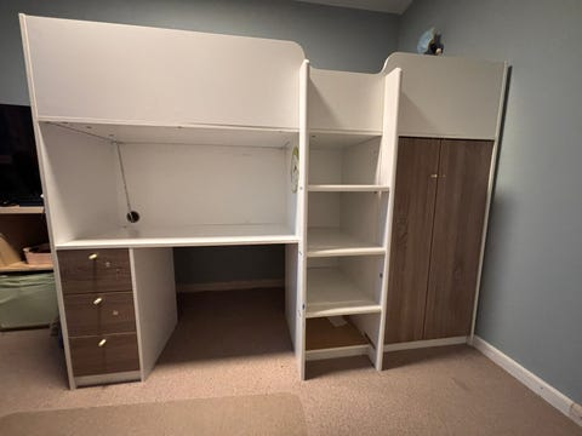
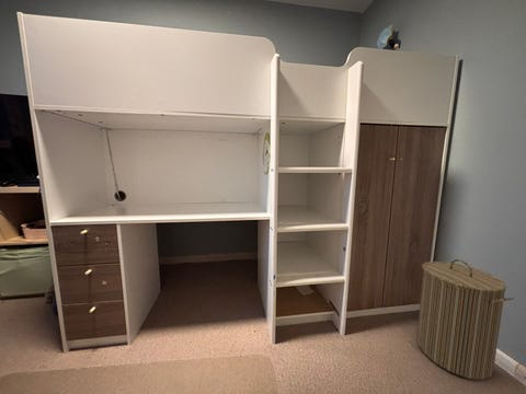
+ laundry hamper [415,258,515,381]
